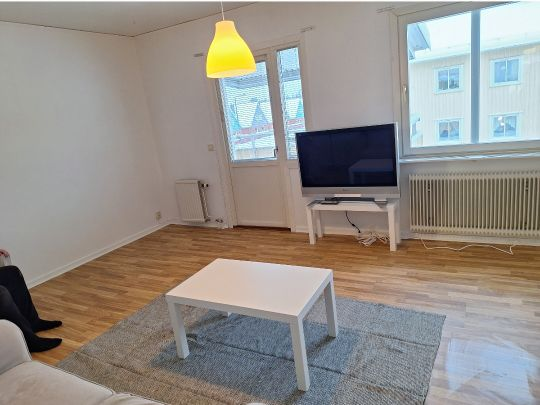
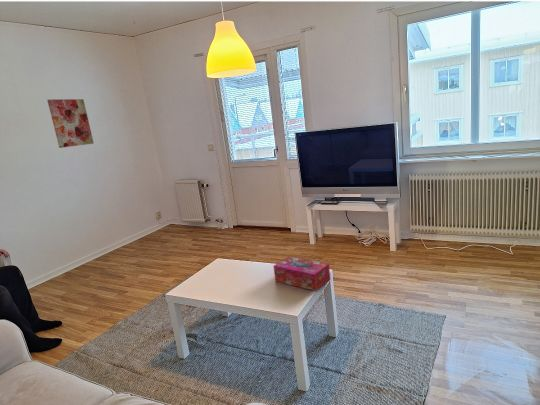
+ tissue box [272,256,332,292]
+ wall art [46,98,95,149]
